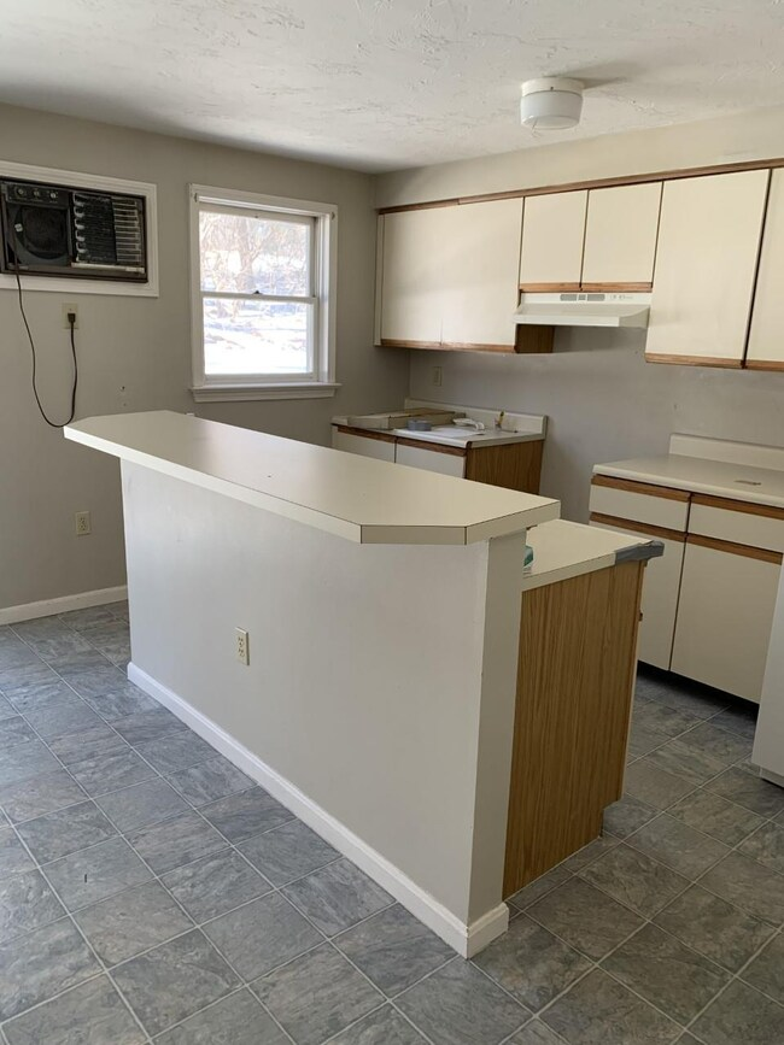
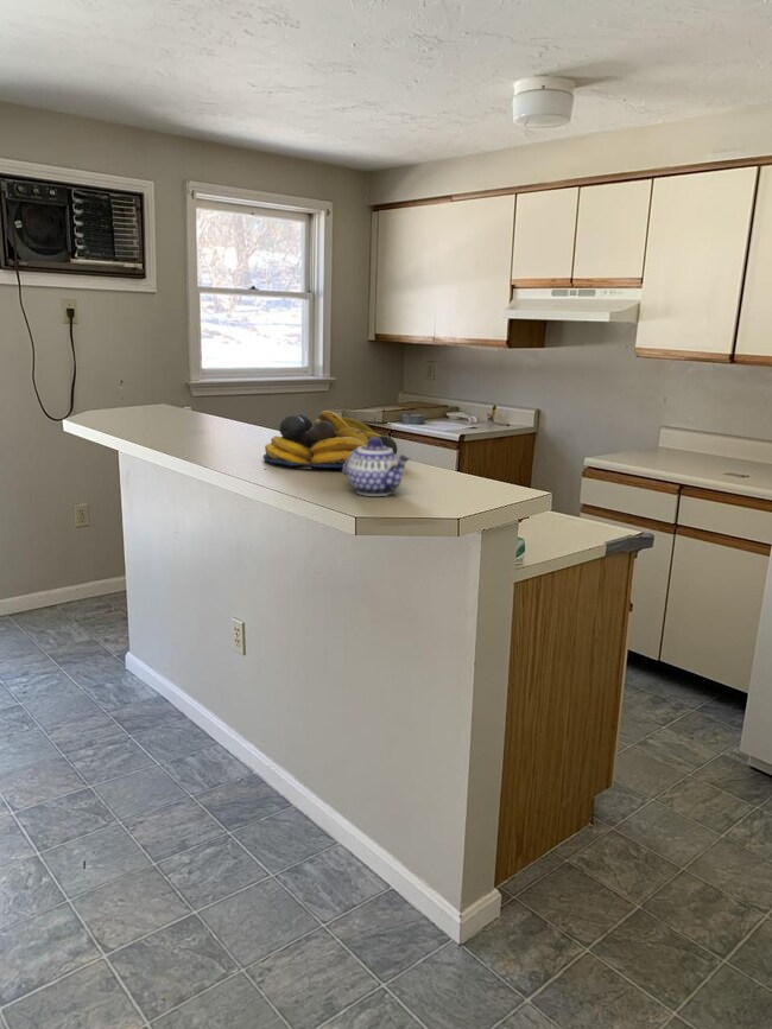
+ fruit bowl [261,409,398,469]
+ teapot [341,438,411,497]
